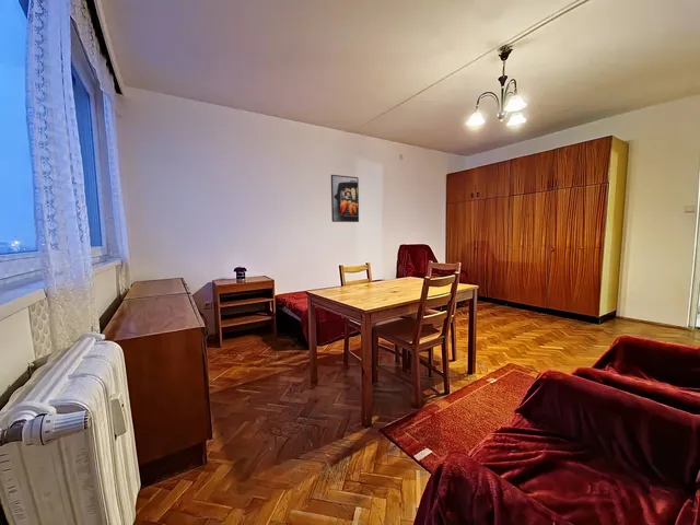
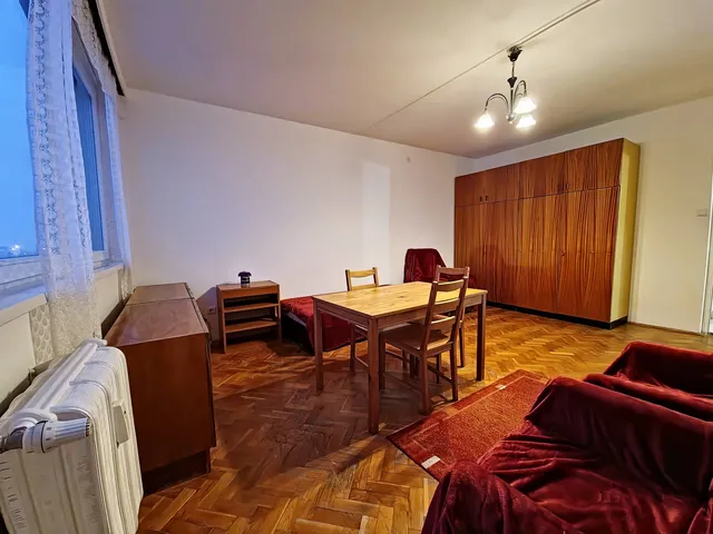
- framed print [330,174,360,223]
